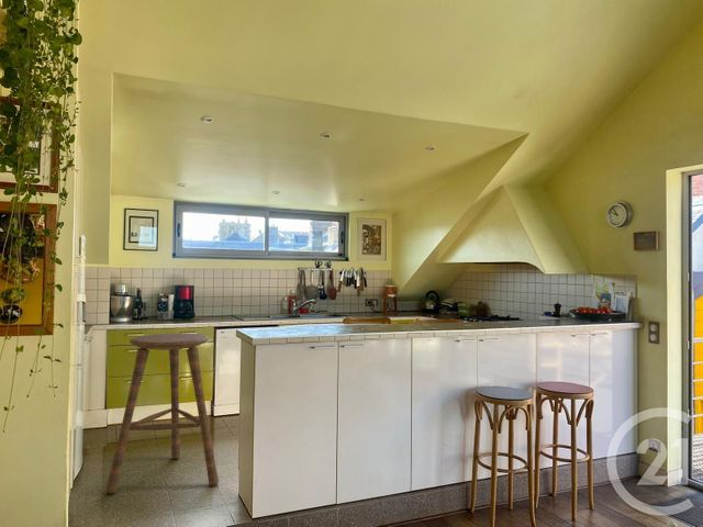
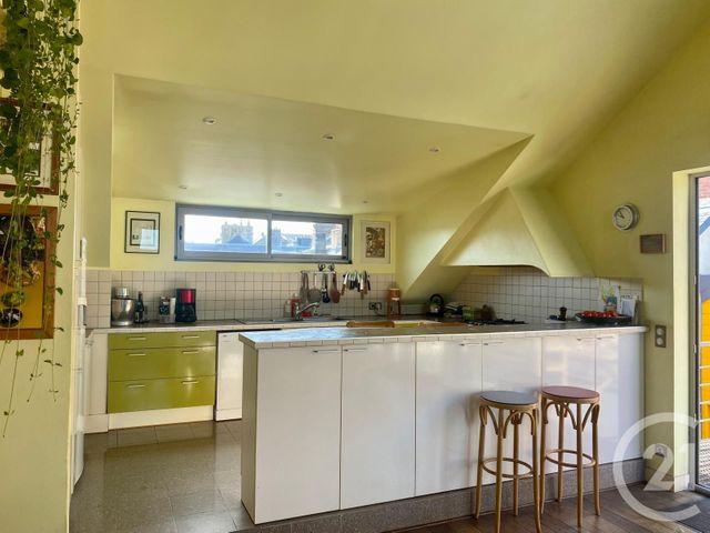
- bar stool [104,333,220,494]
